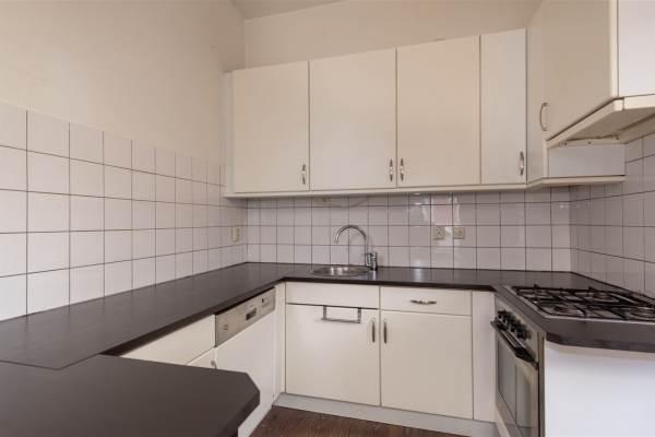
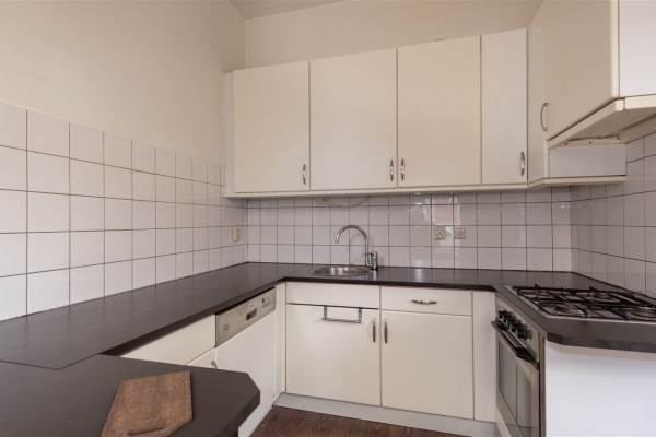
+ cutting board [99,369,194,437]
